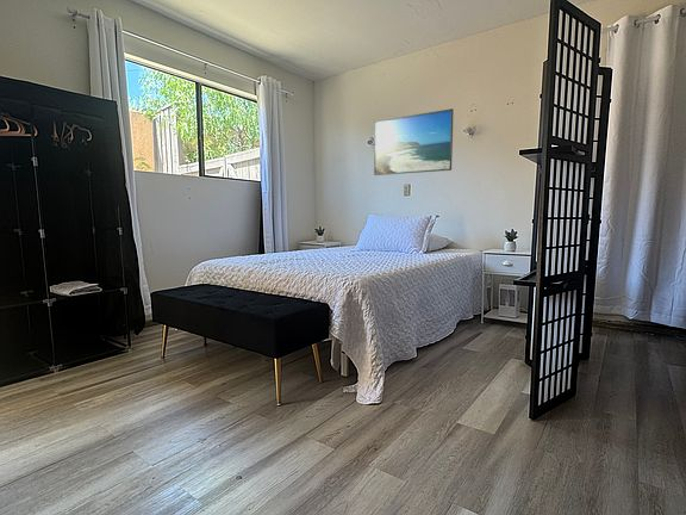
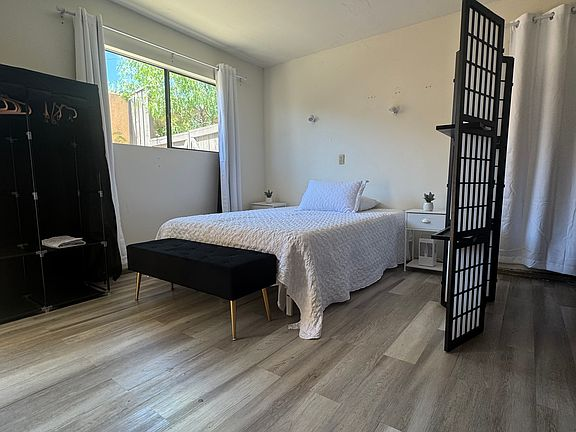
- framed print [373,107,455,176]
